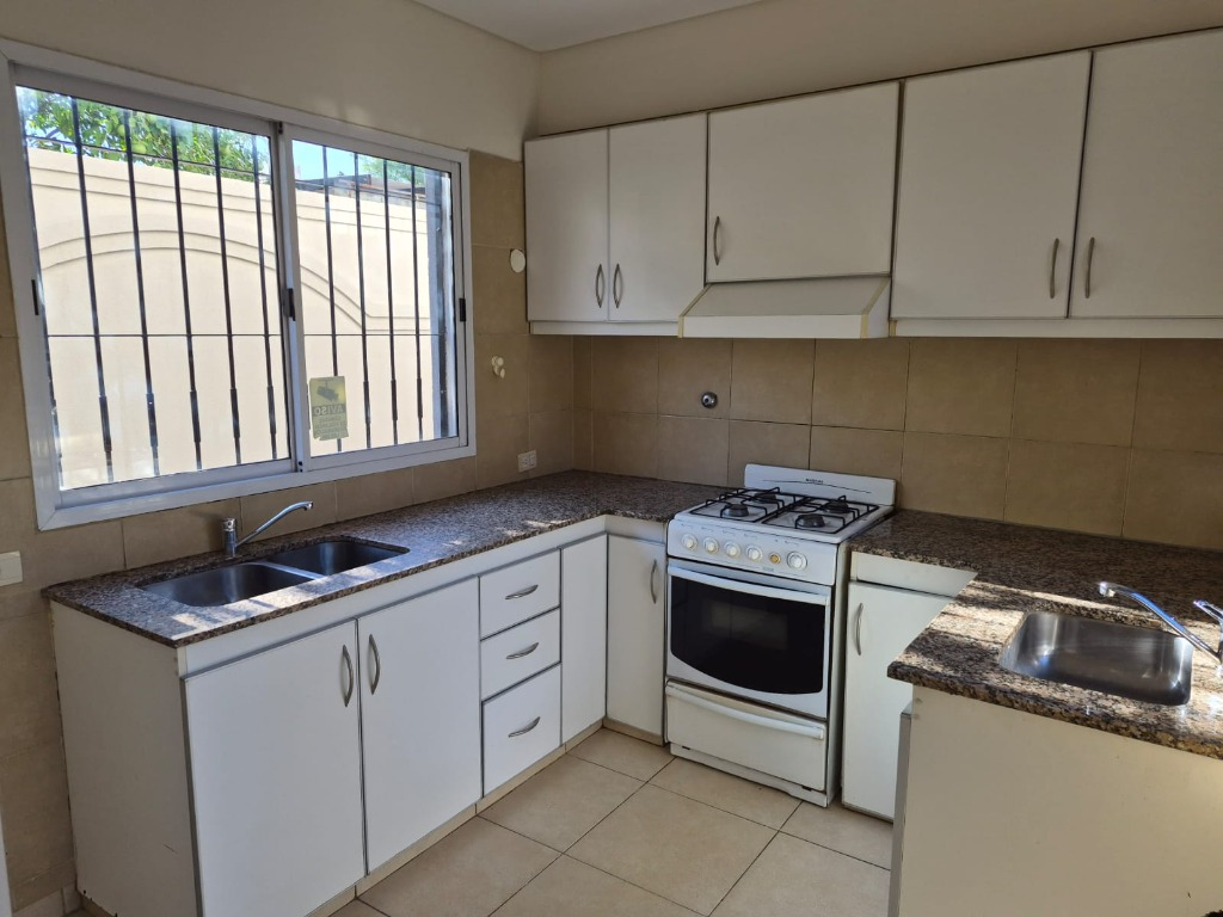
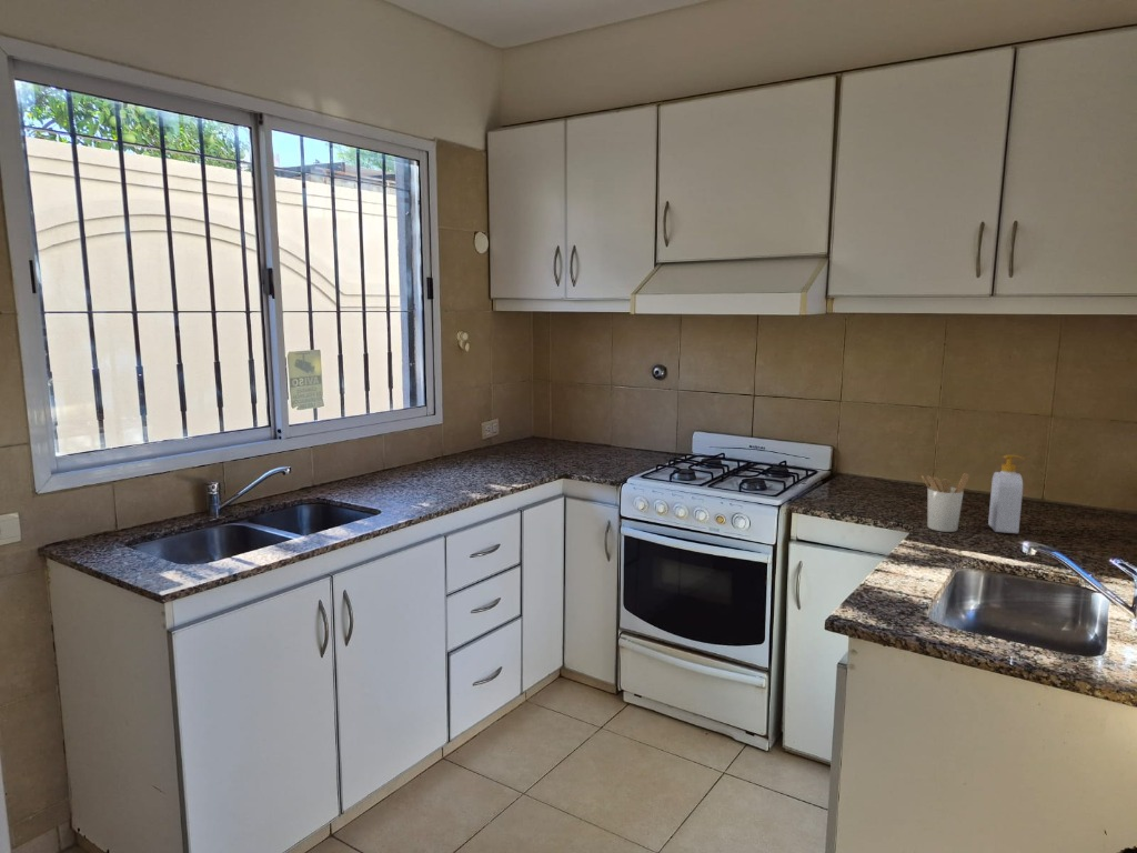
+ utensil holder [920,472,970,533]
+ soap bottle [987,453,1025,534]
